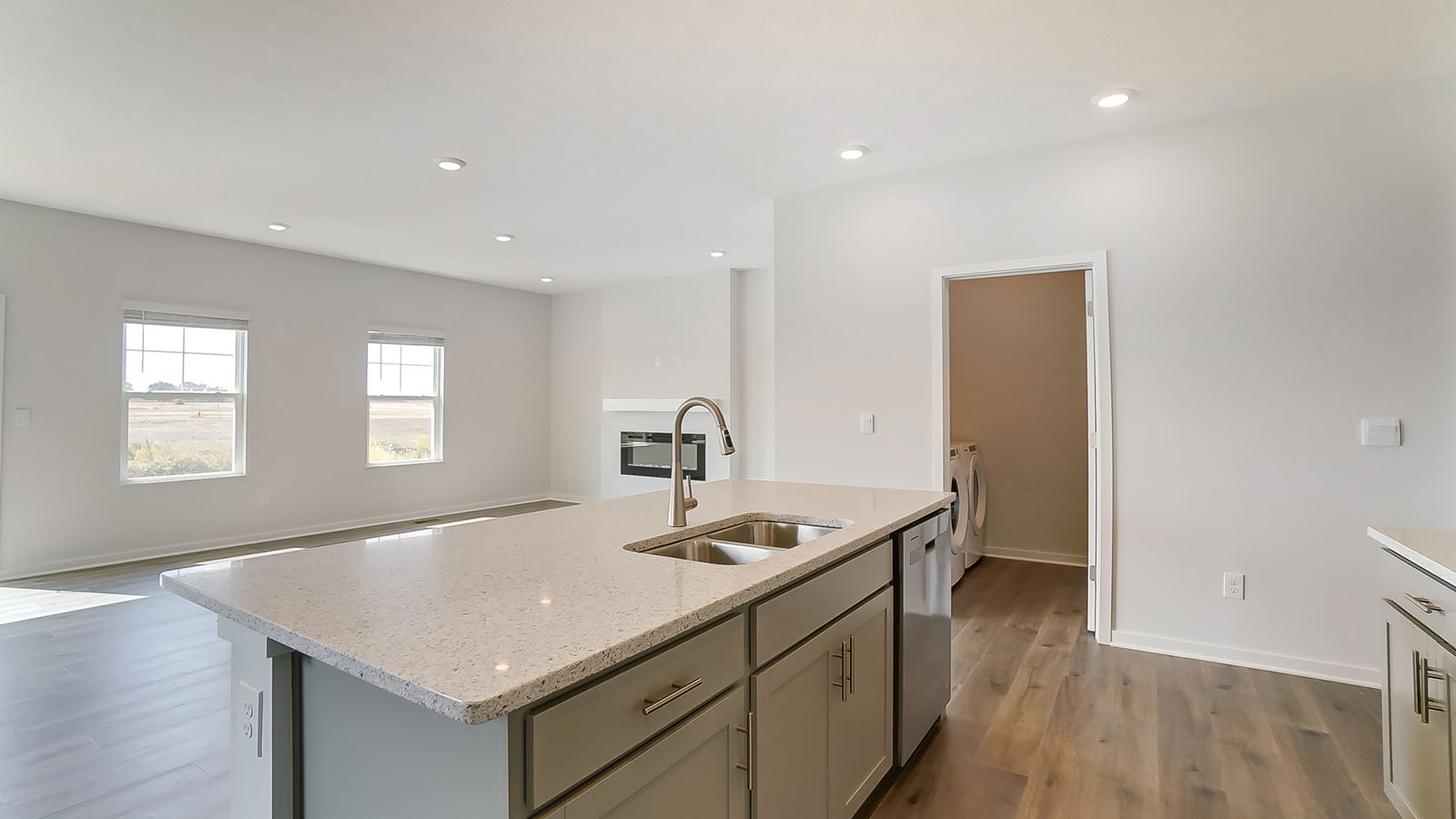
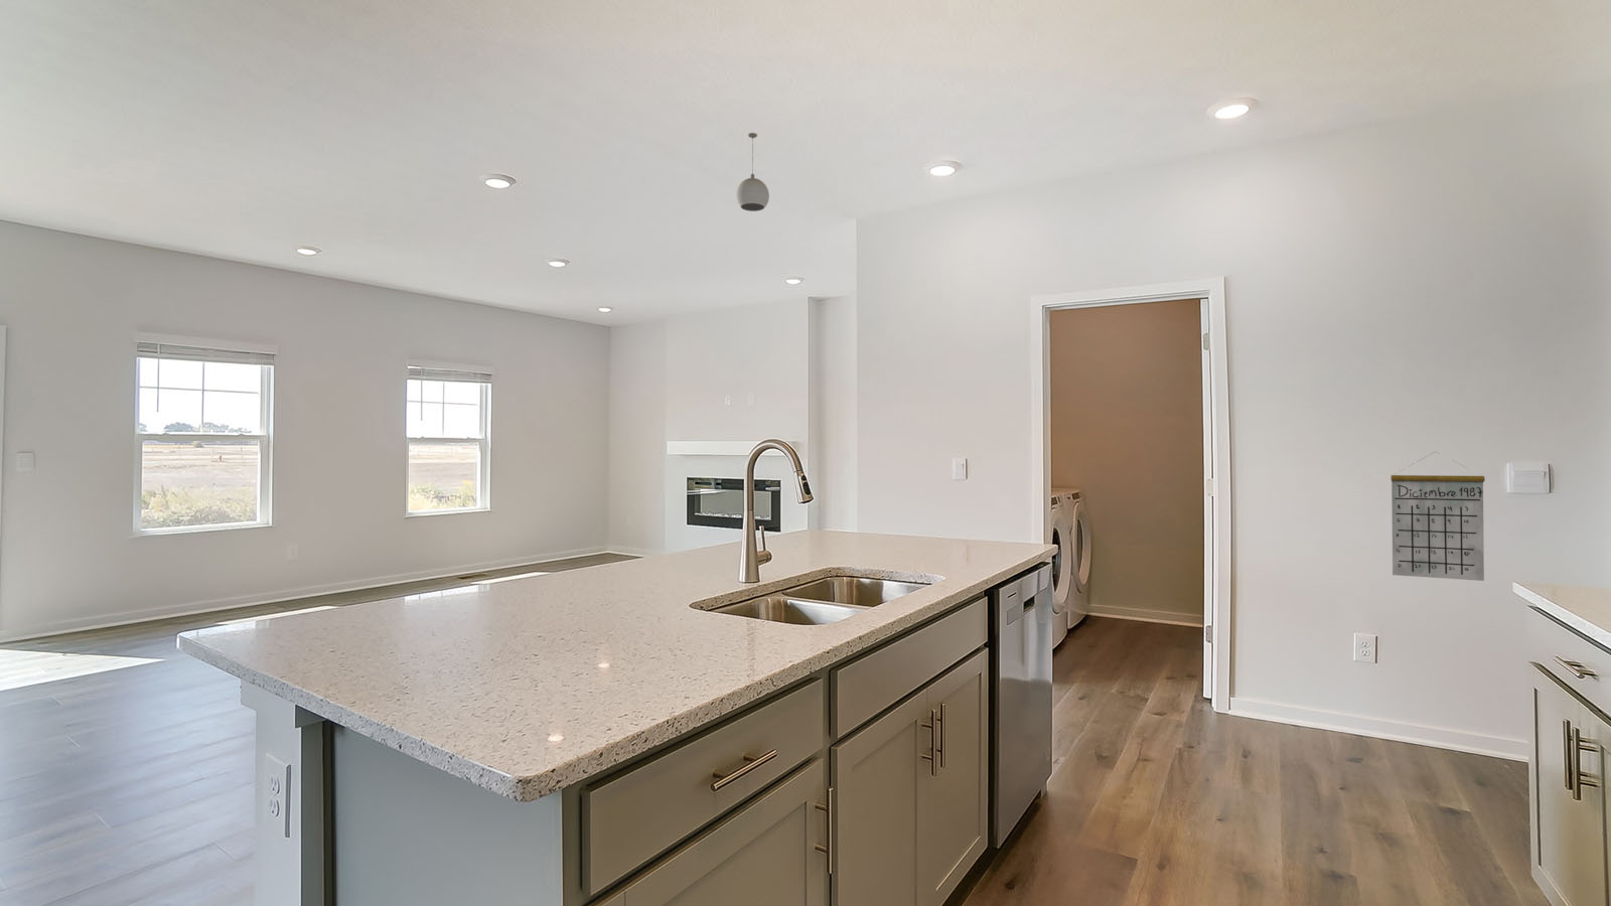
+ pendant light [735,132,770,212]
+ calendar [1391,451,1485,582]
